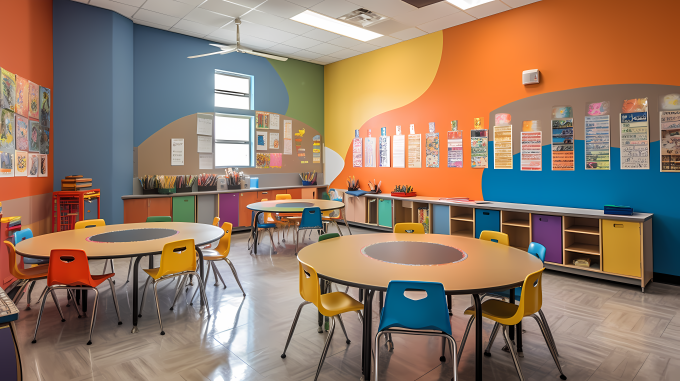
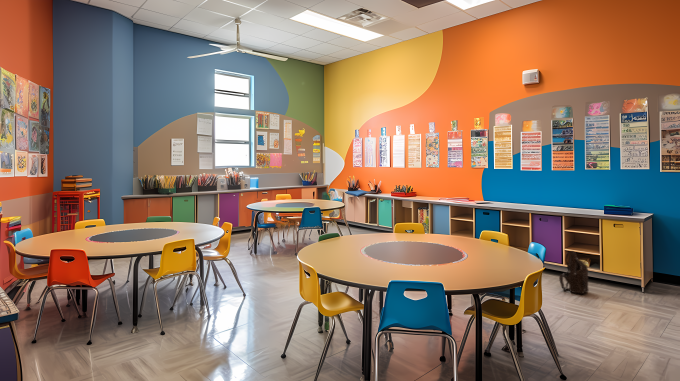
+ shoulder bag [558,250,590,295]
